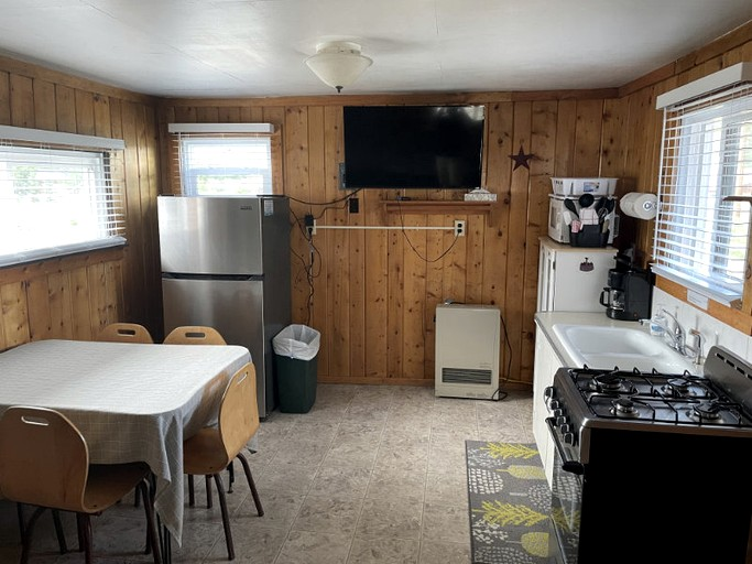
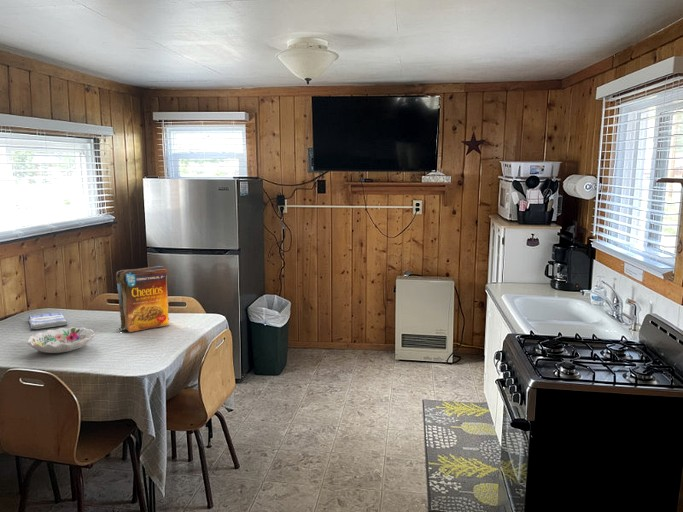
+ dish towel [28,312,68,330]
+ cereal box [115,265,171,333]
+ decorative bowl [26,326,95,354]
